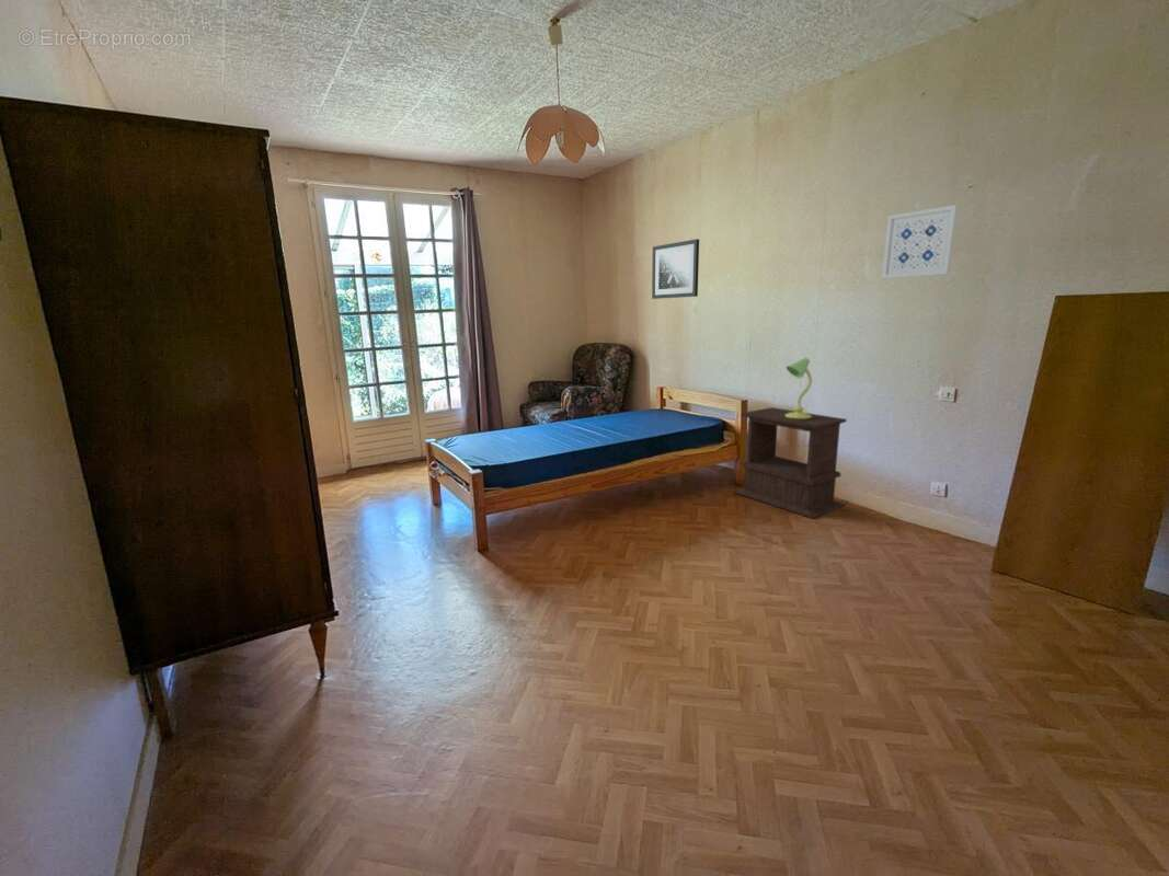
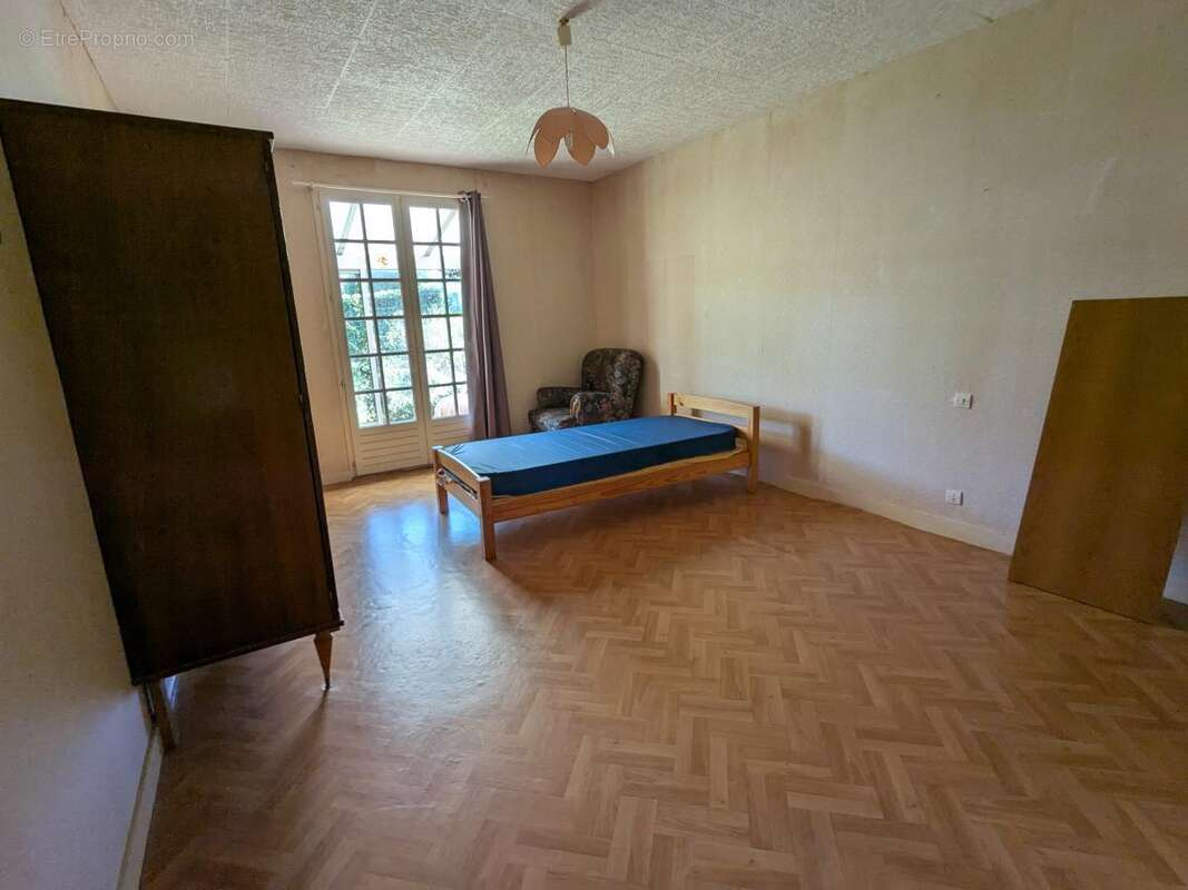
- table lamp [784,357,813,419]
- wall art [651,238,700,300]
- wall art [881,204,959,279]
- side table [732,406,848,520]
